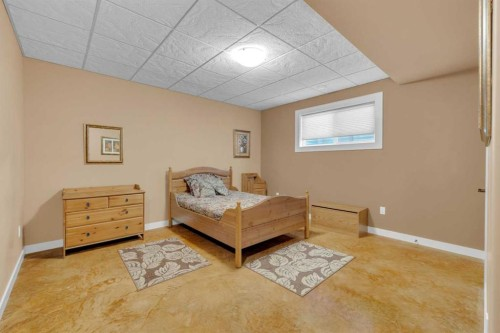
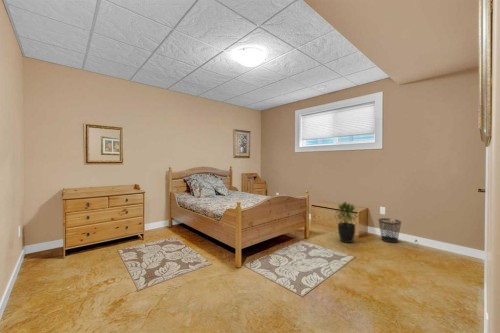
+ potted plant [333,201,360,244]
+ wastebasket [377,217,402,243]
